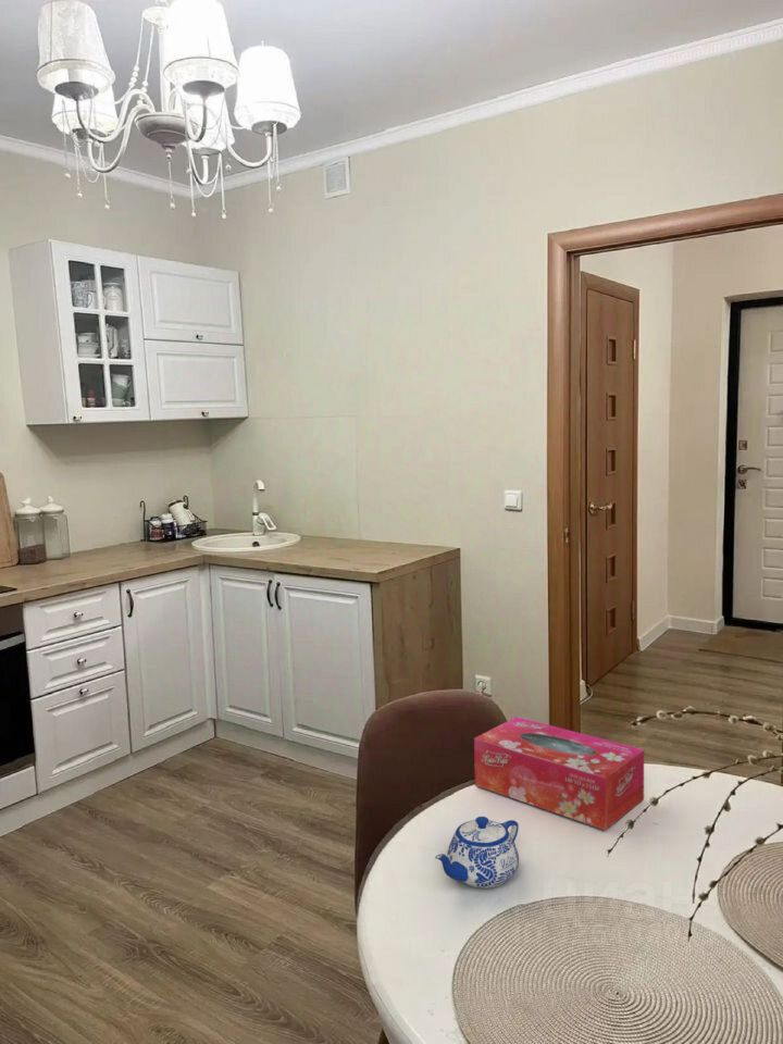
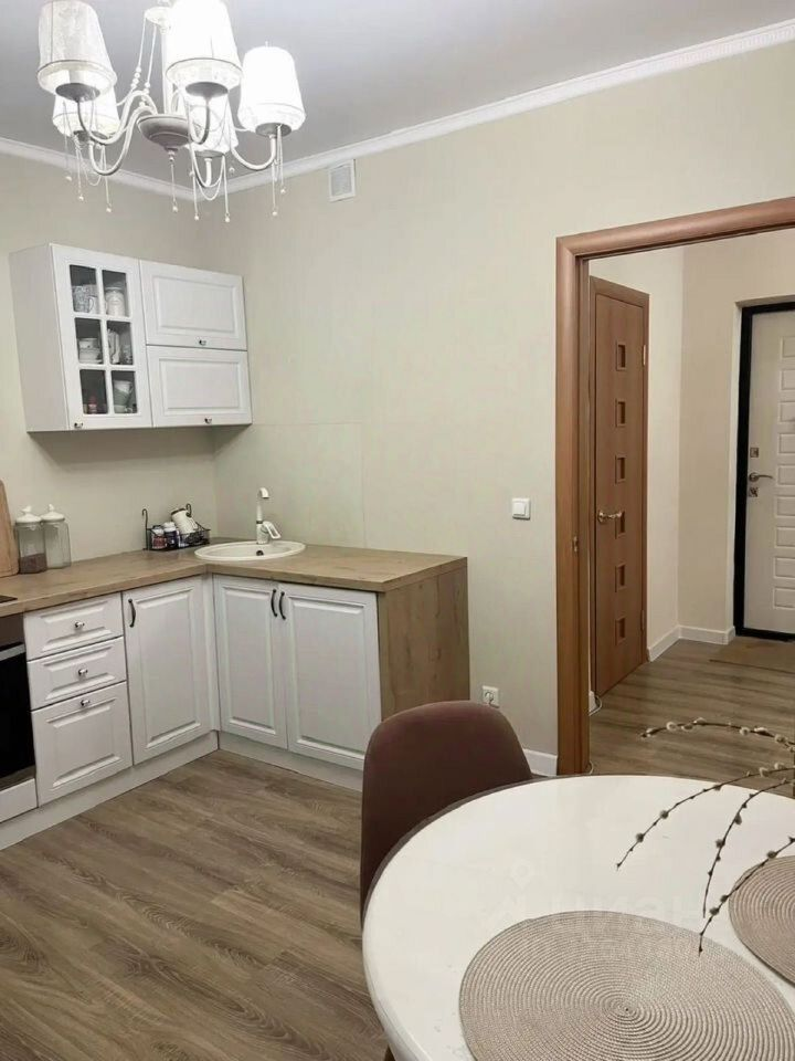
- tissue box [473,716,645,831]
- teapot [434,816,520,890]
